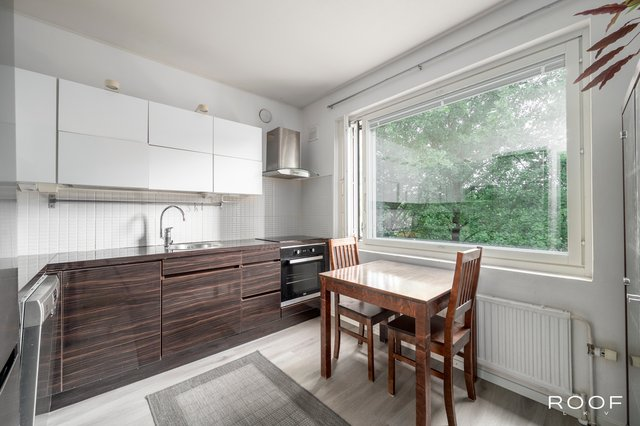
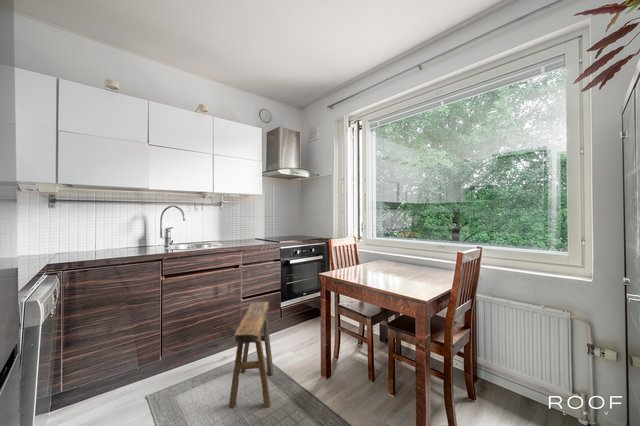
+ stool [228,301,274,409]
